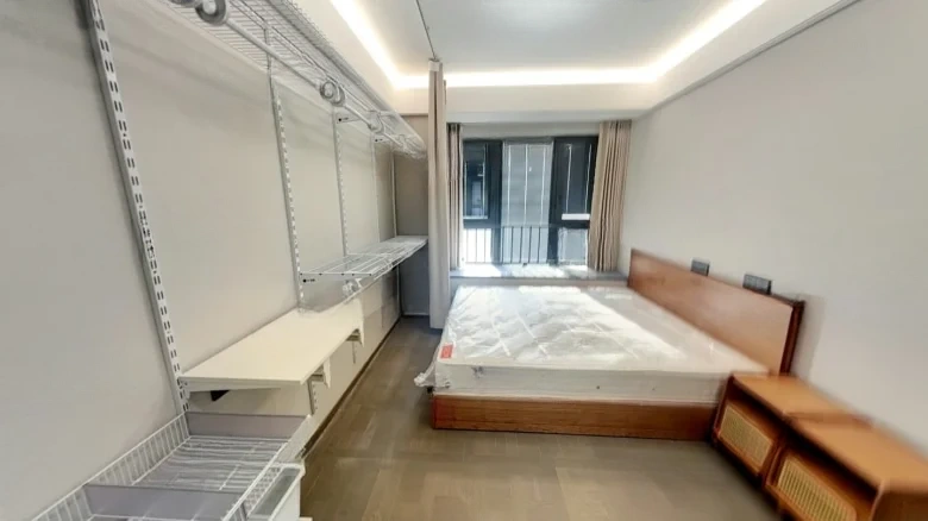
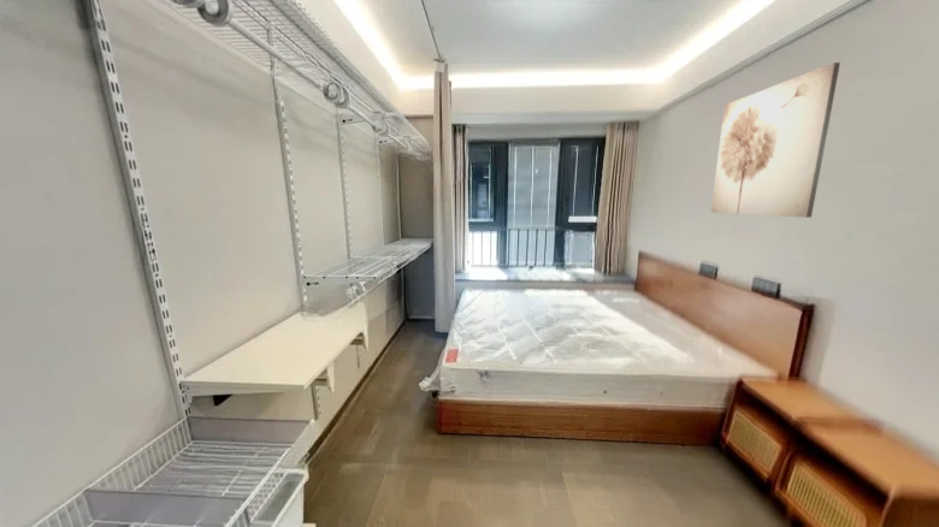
+ wall art [710,61,841,219]
